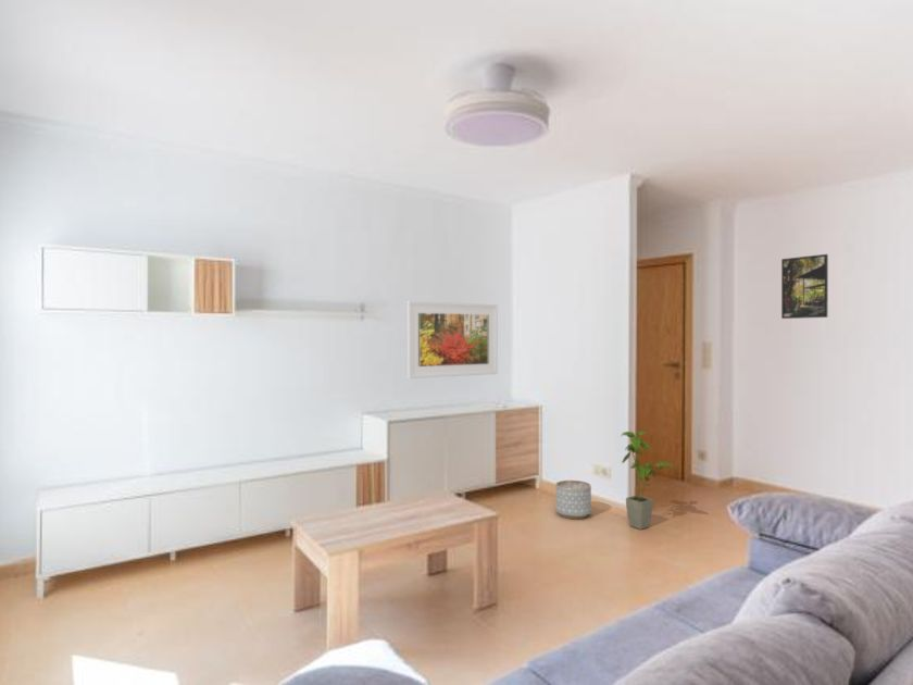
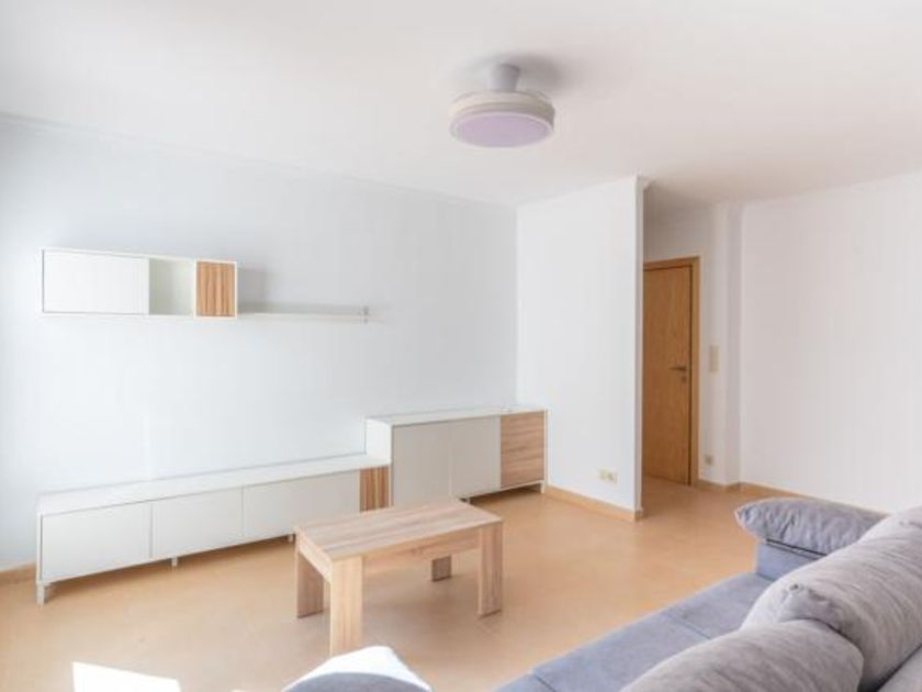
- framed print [780,253,829,320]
- house plant [620,429,676,531]
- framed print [407,300,499,379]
- planter [554,479,592,520]
